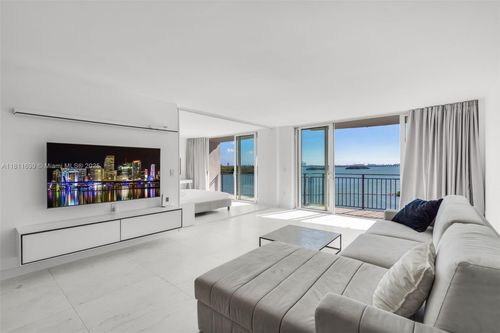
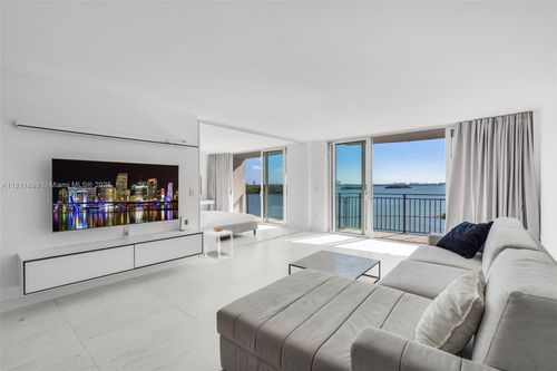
+ side table [204,226,234,263]
